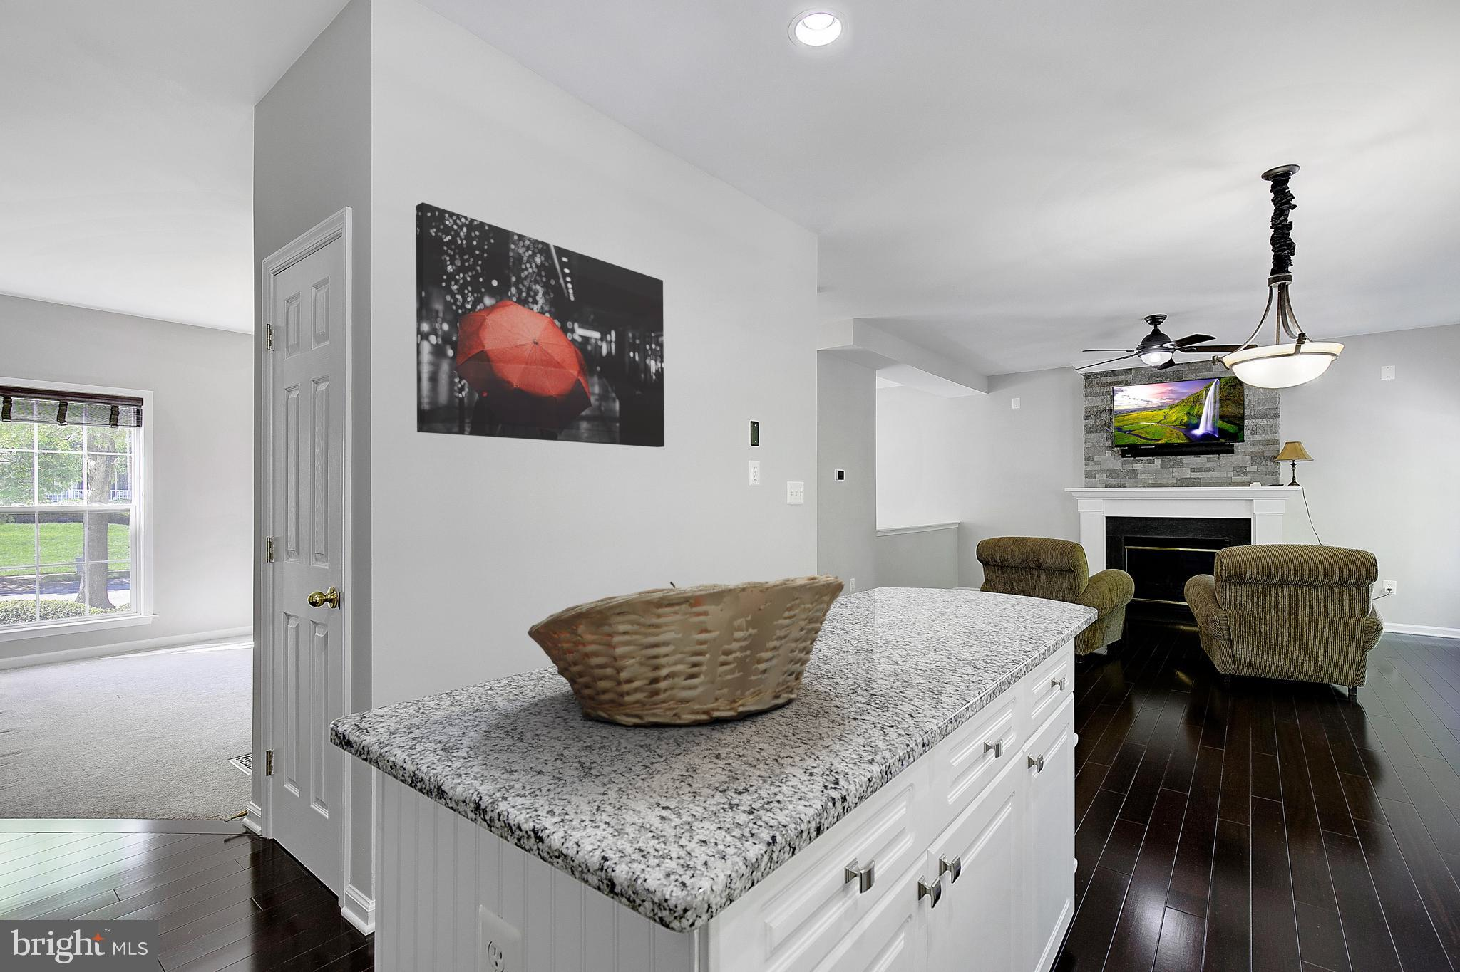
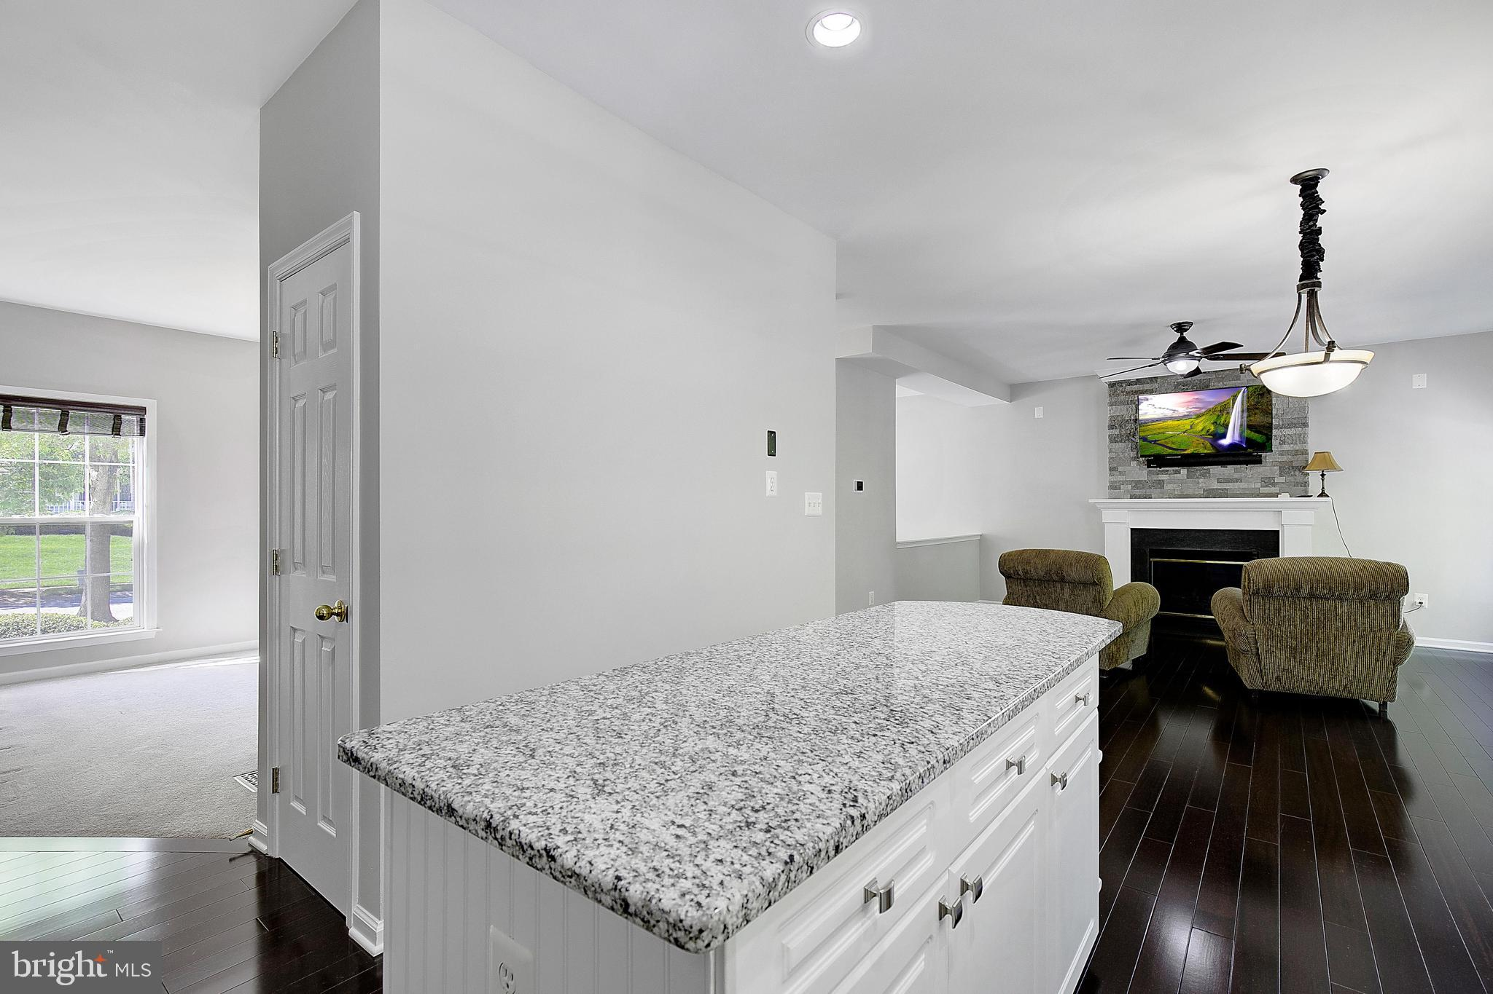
- fruit basket [526,573,846,727]
- wall art [415,202,665,448]
